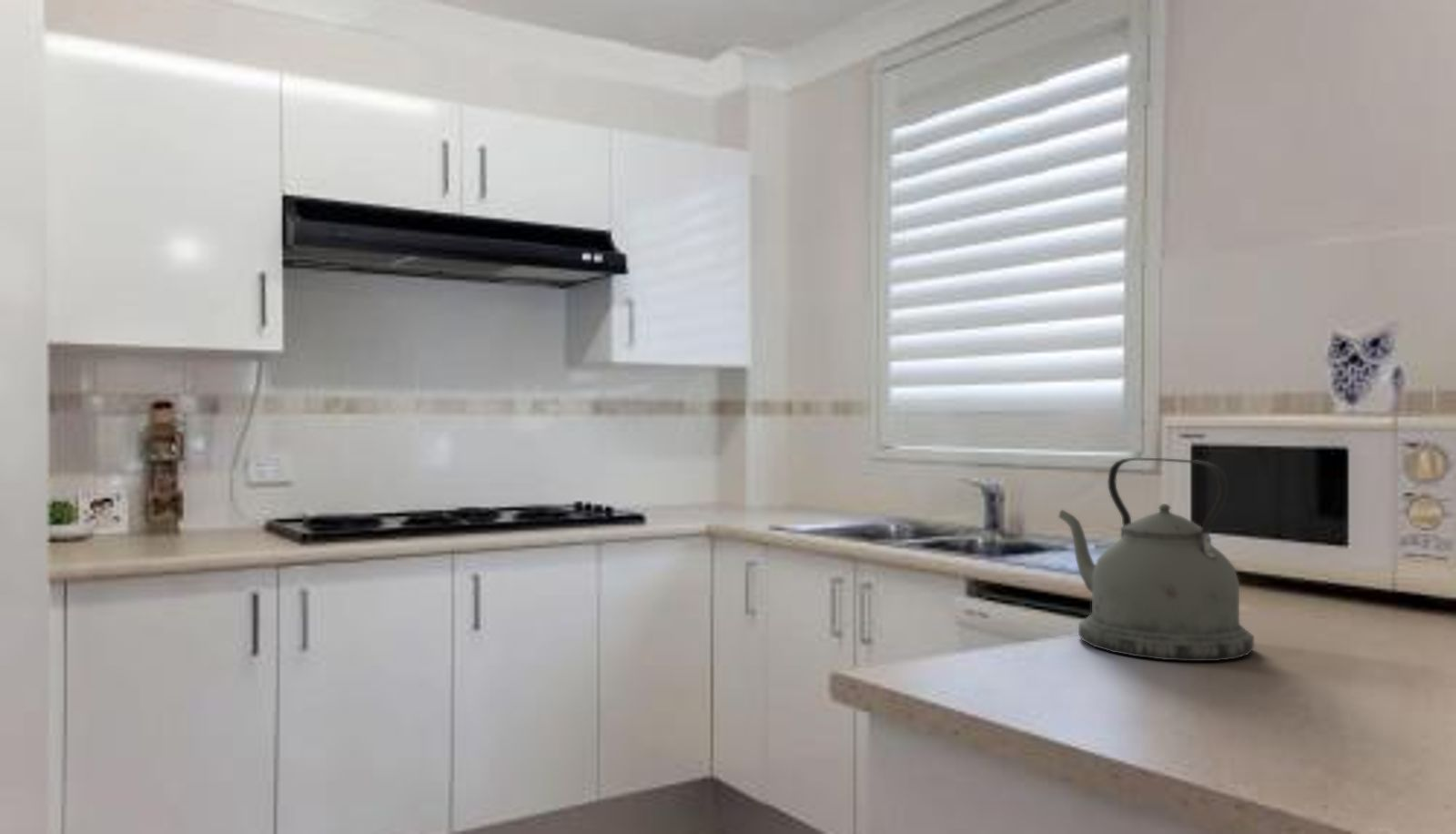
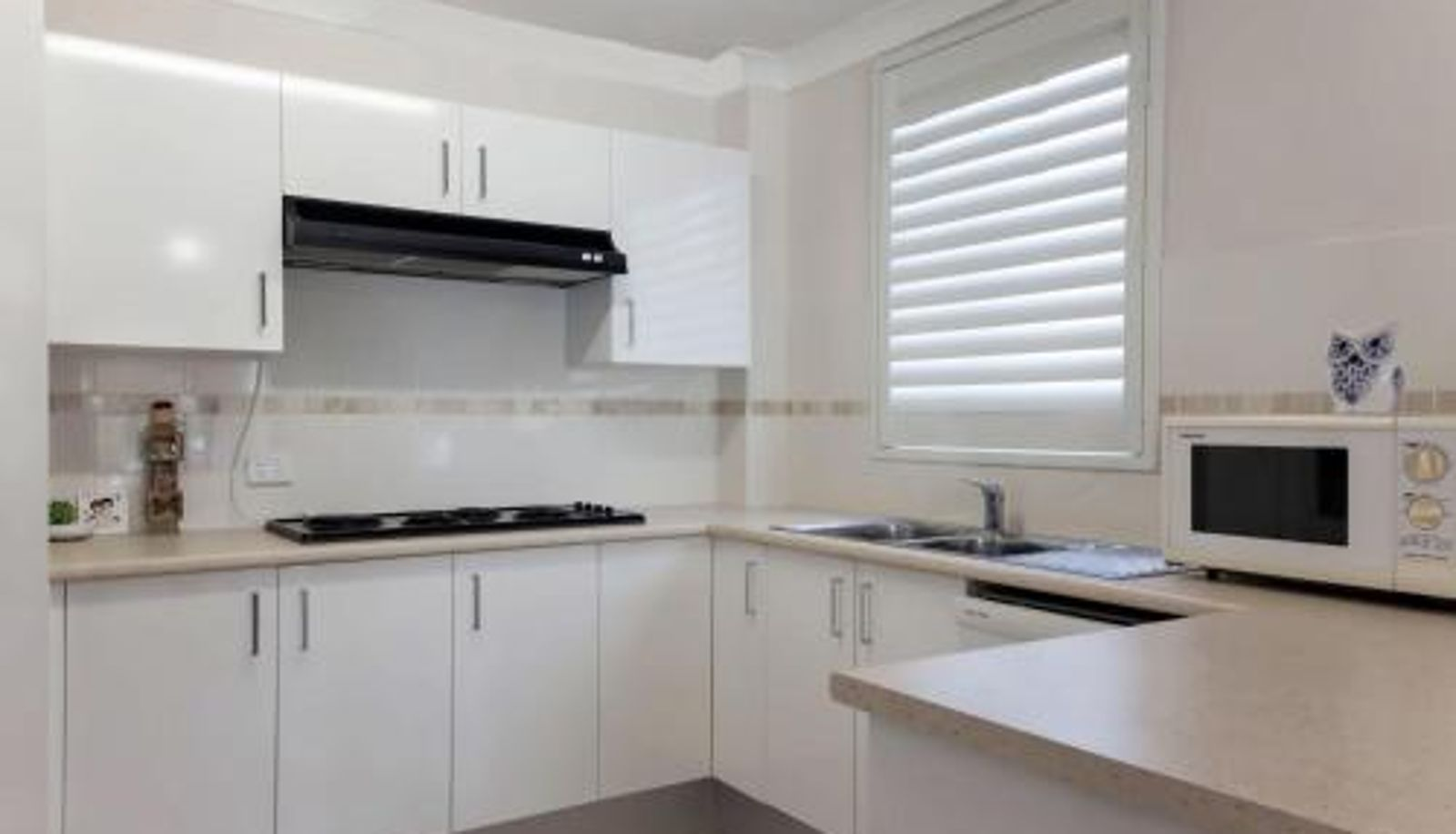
- kettle [1057,457,1255,662]
